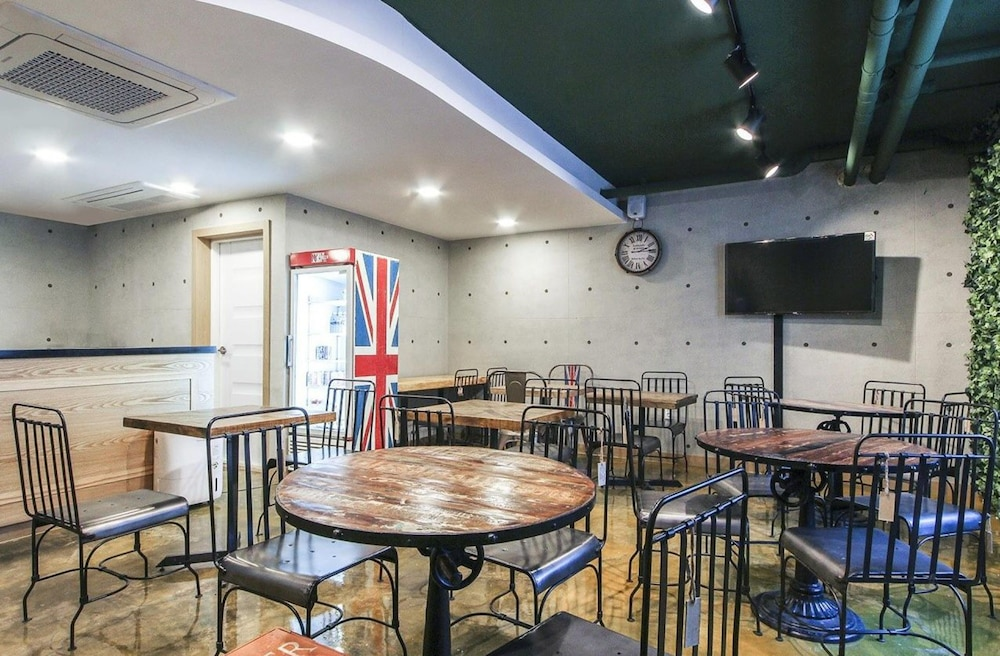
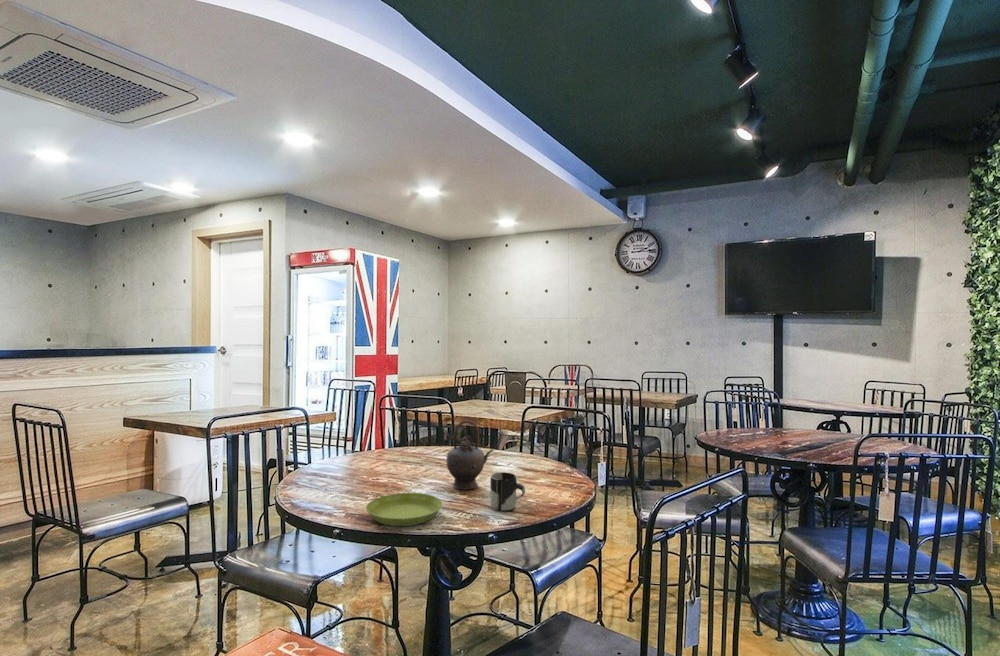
+ cup [489,472,526,513]
+ teapot [445,419,495,490]
+ saucer [365,492,443,527]
